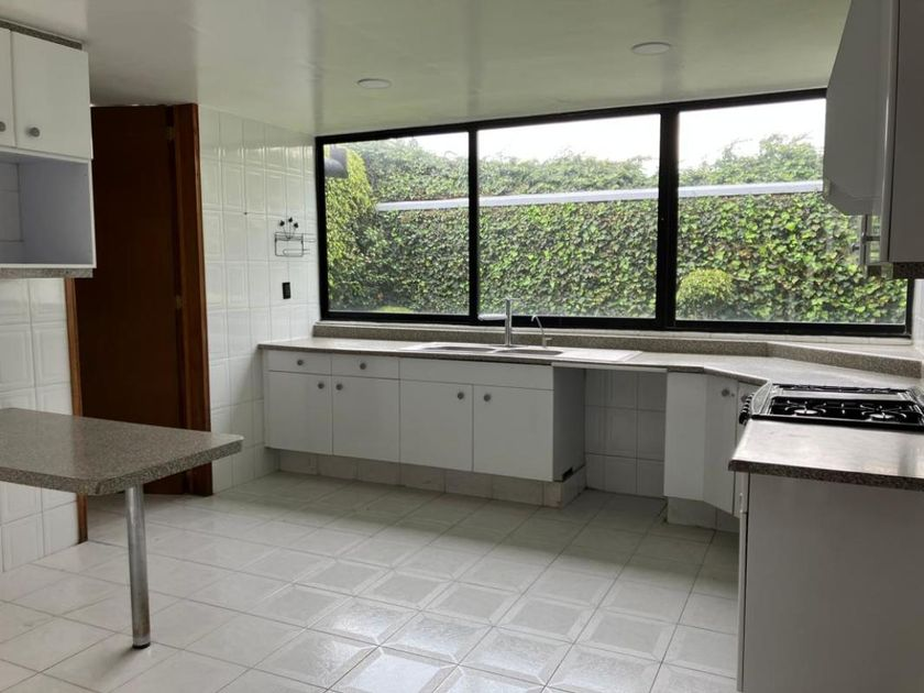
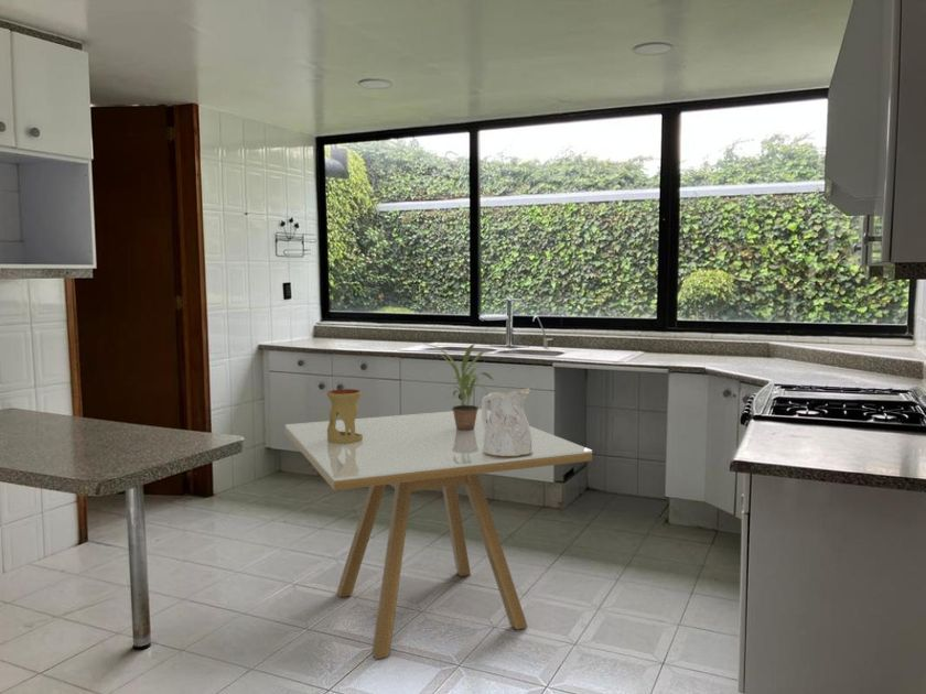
+ oil burner [326,388,363,443]
+ potted plant [422,343,497,431]
+ dining table [284,408,593,660]
+ pitcher [481,388,534,456]
